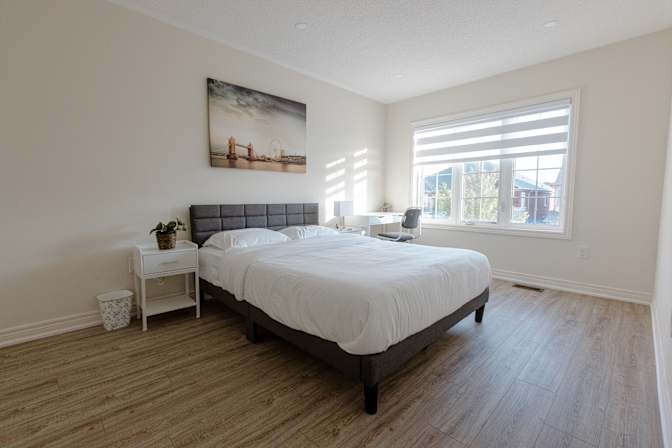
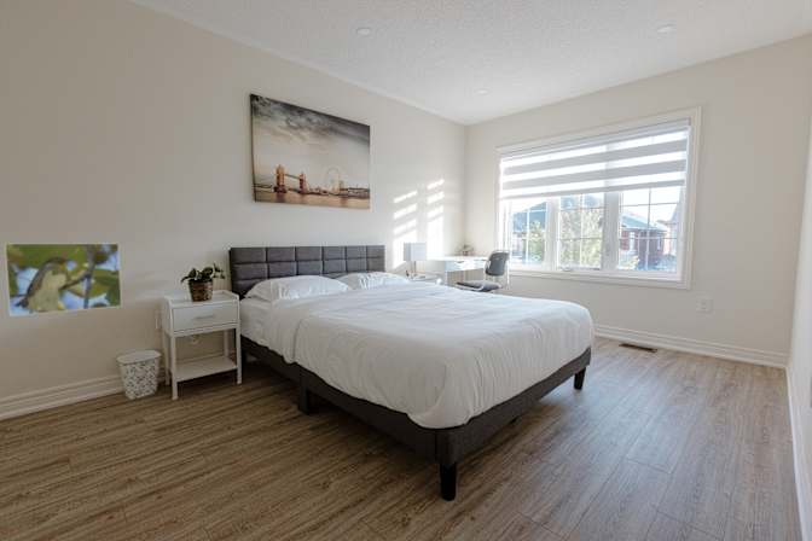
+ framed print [4,242,123,318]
